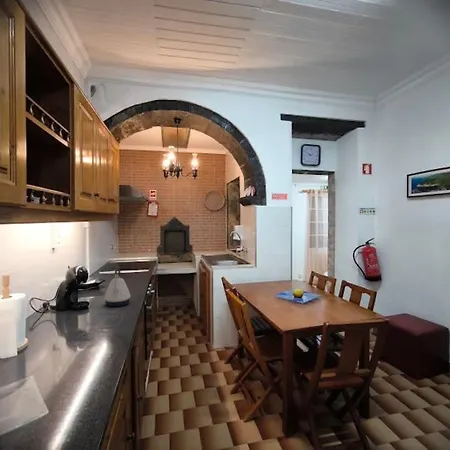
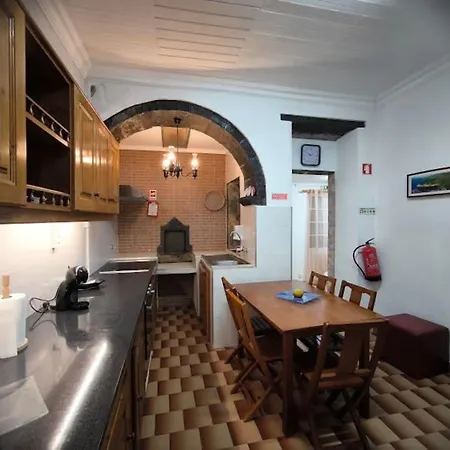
- kettle [103,265,131,307]
